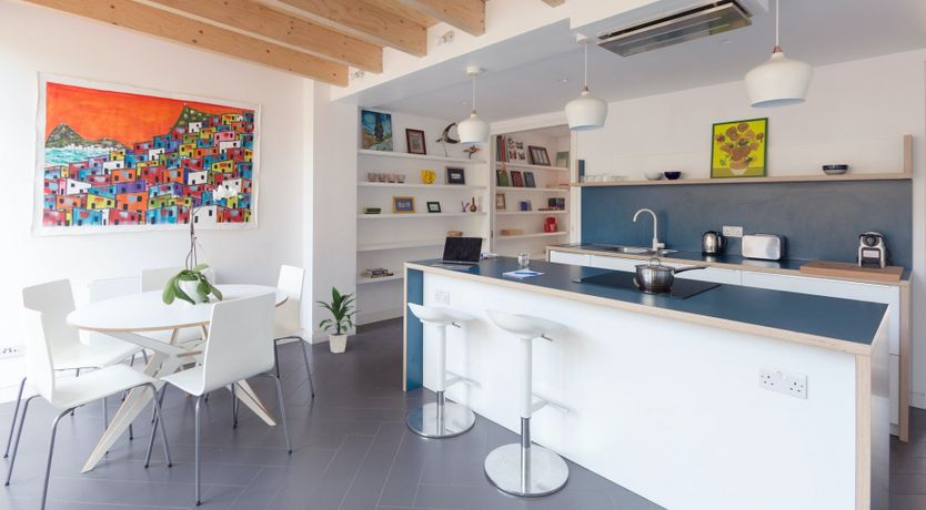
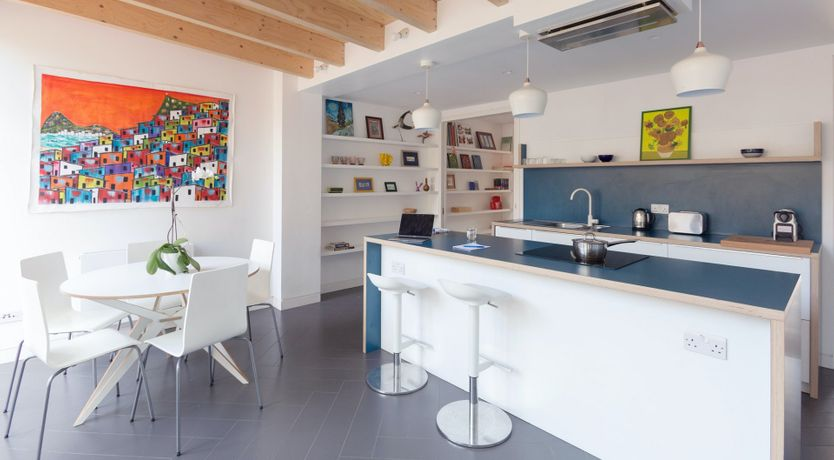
- indoor plant [316,286,365,354]
